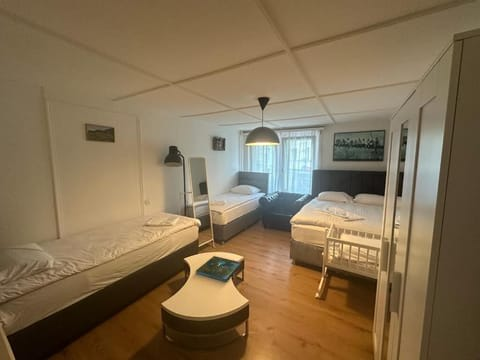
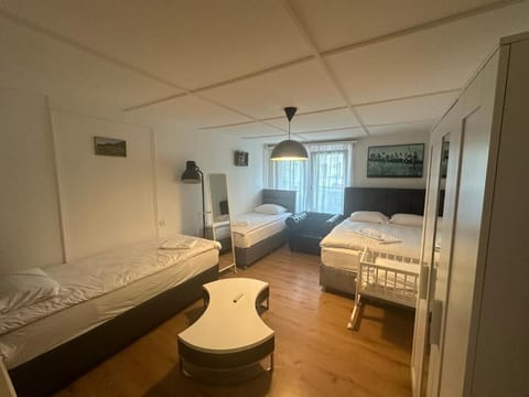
- board game [195,255,242,283]
